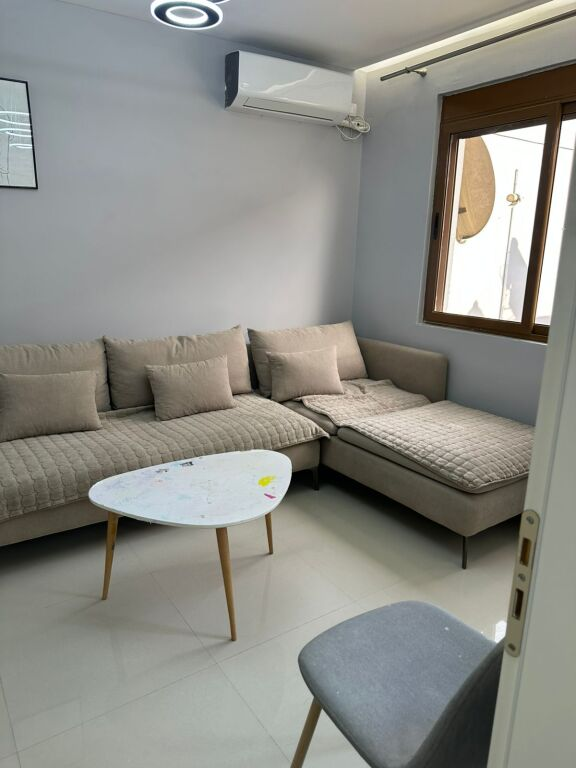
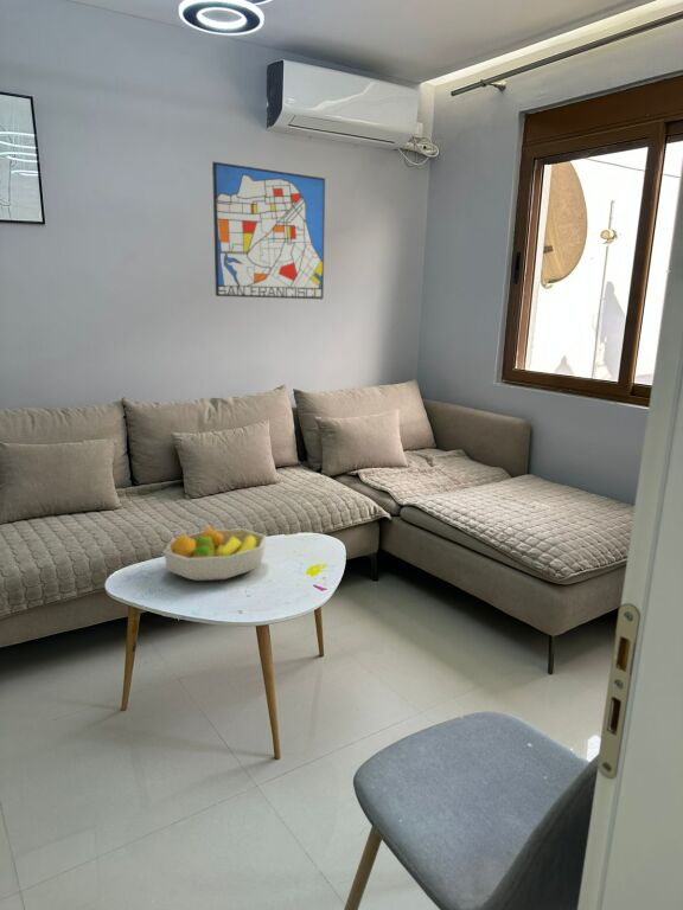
+ fruit bowl [162,526,268,582]
+ wall art [211,161,326,300]
